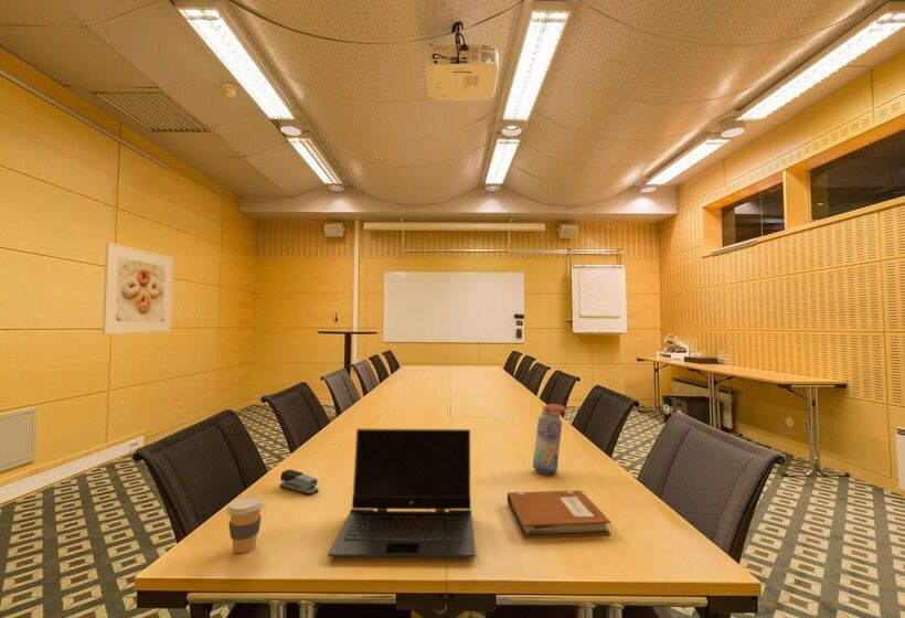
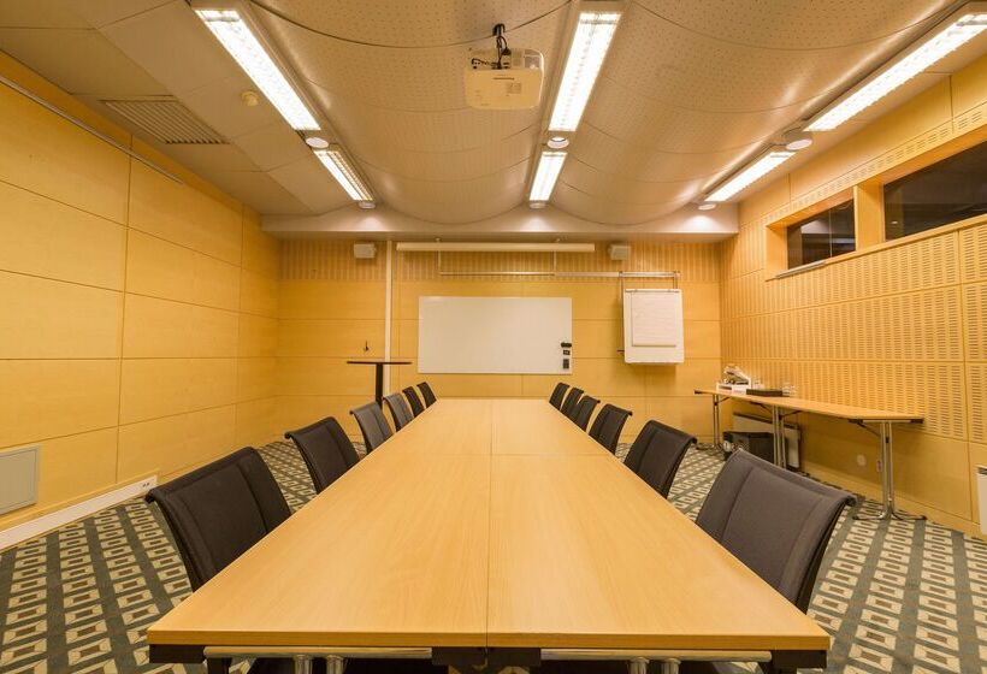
- stapler [279,469,319,497]
- laptop computer [327,427,477,558]
- coffee cup [225,496,265,554]
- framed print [102,242,174,335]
- notebook [507,489,611,540]
- water bottle [532,403,566,476]
